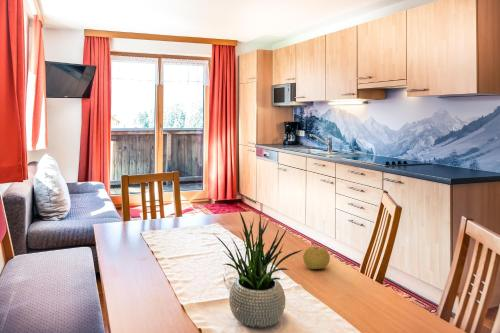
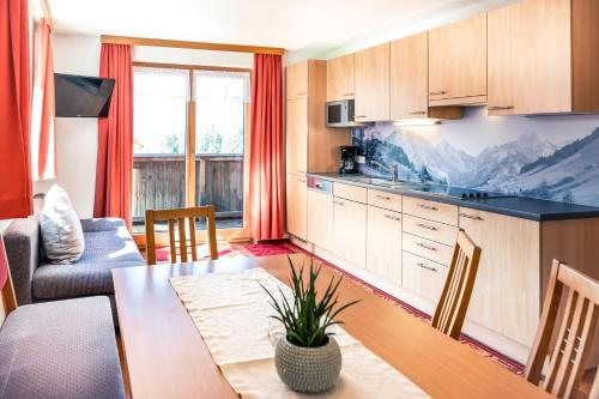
- fruit [302,246,331,270]
